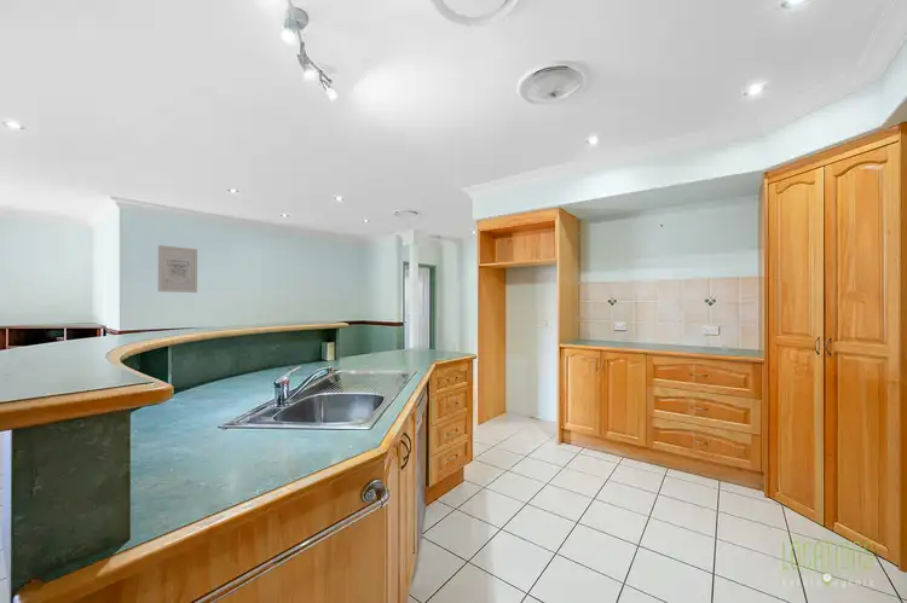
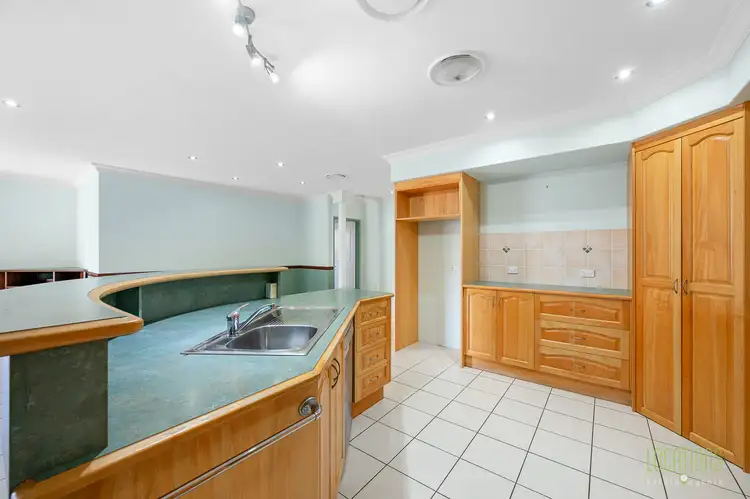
- wall art [157,244,198,294]
